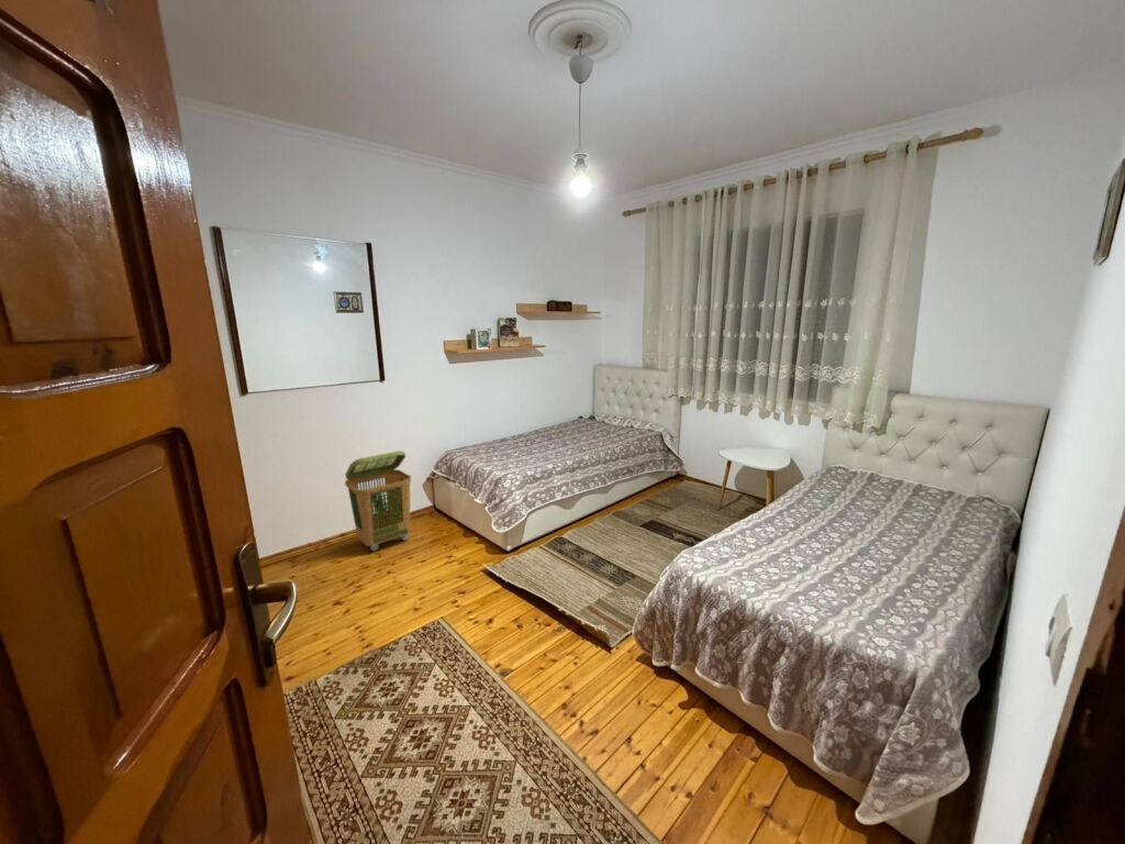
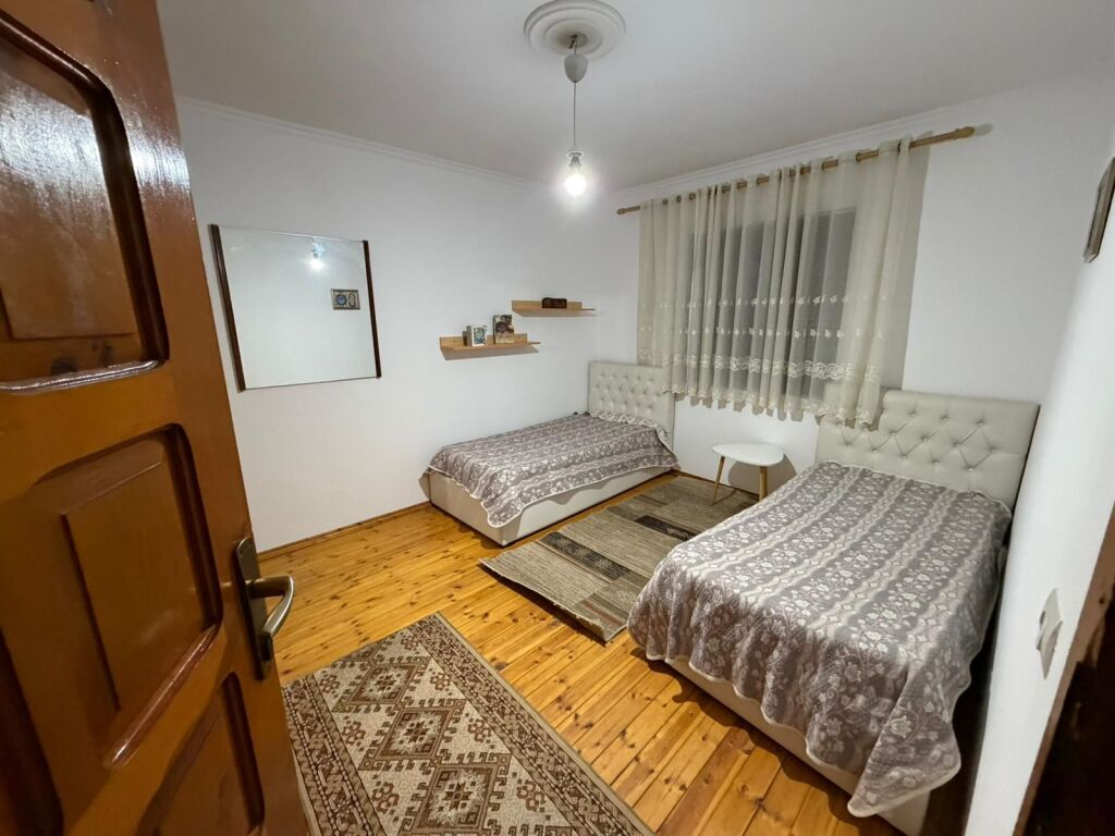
- laundry basket [344,449,412,552]
